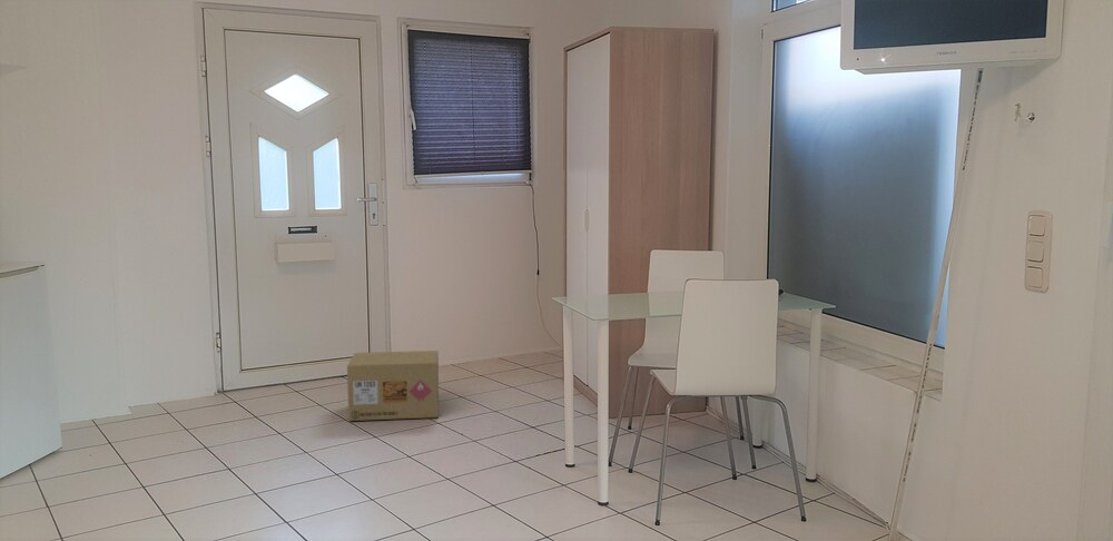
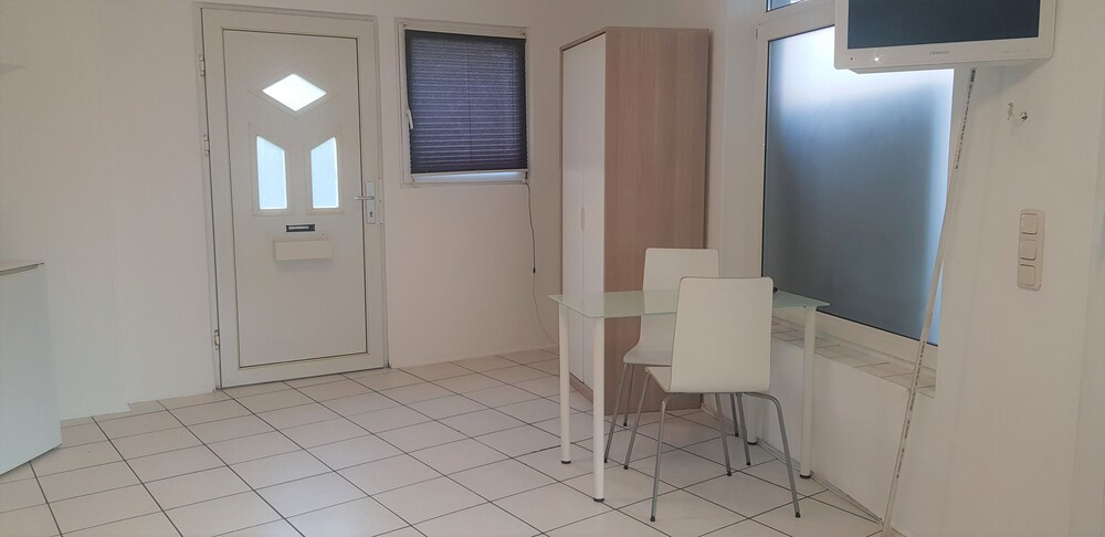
- cardboard box [346,350,440,422]
